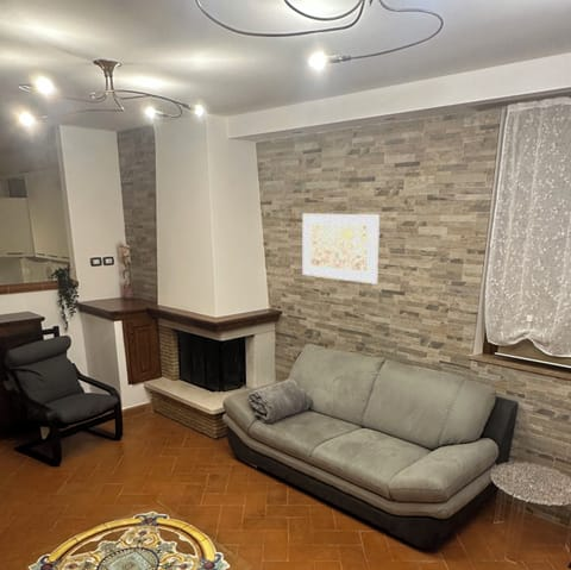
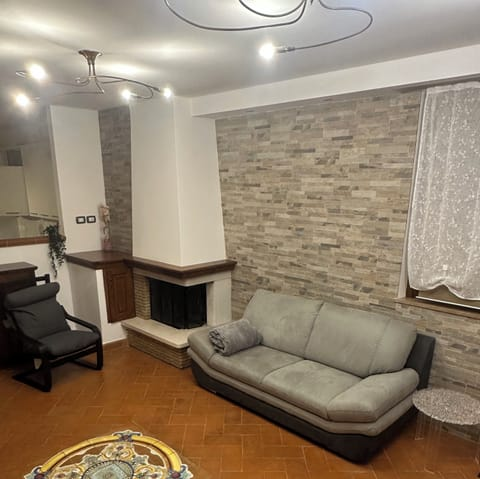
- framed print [301,213,381,286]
